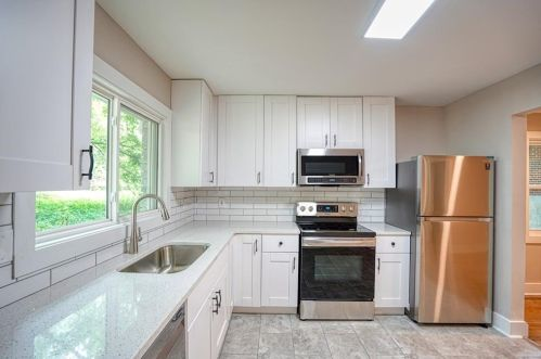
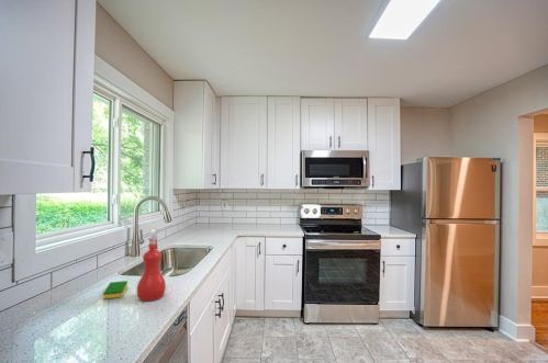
+ spray bottle [136,227,167,302]
+ dish sponge [102,280,128,300]
